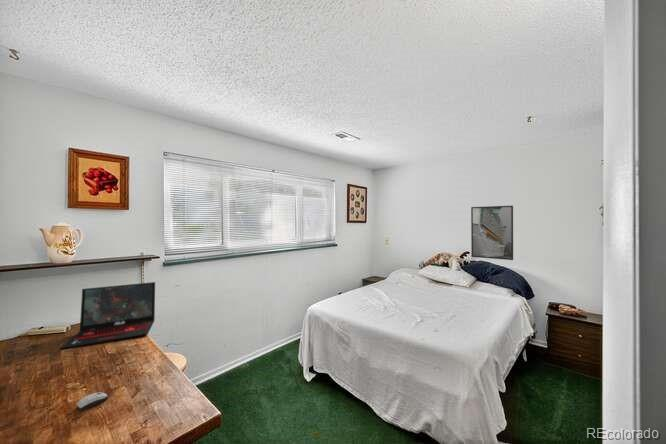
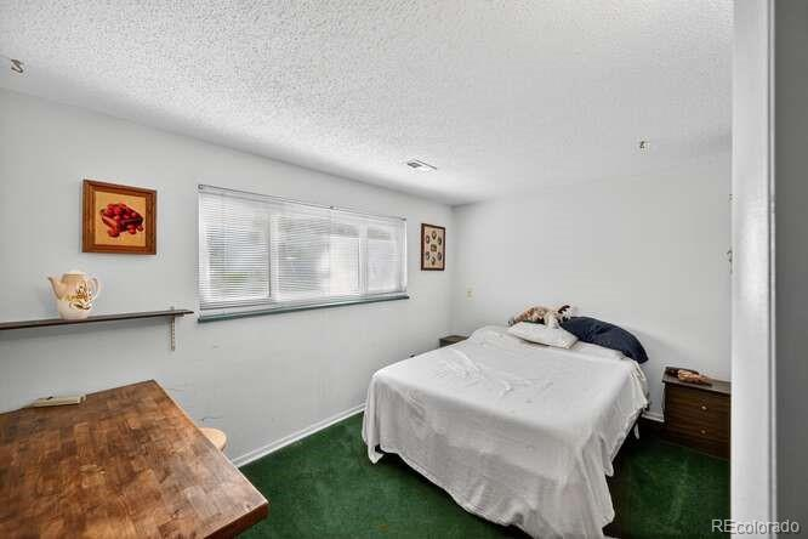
- laptop [60,281,156,350]
- computer mouse [76,391,109,412]
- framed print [470,205,514,261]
